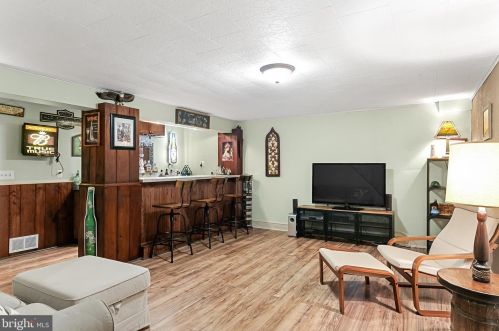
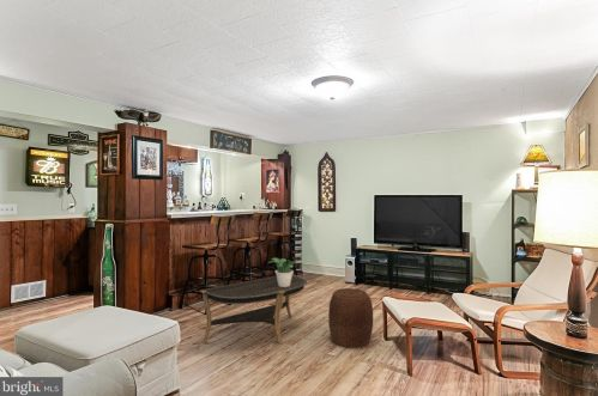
+ coffee table [199,274,308,345]
+ potted plant [267,257,300,287]
+ stool [327,287,374,349]
